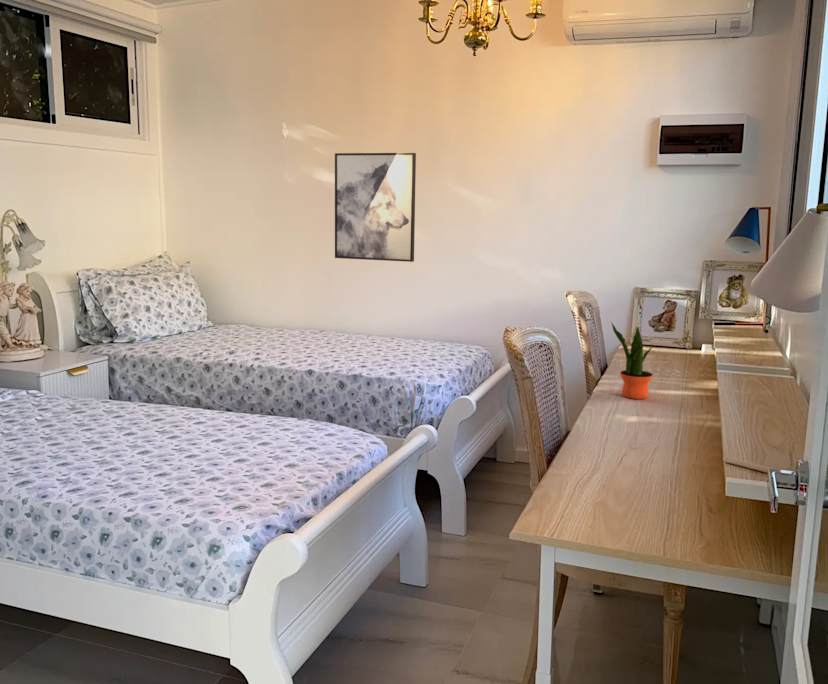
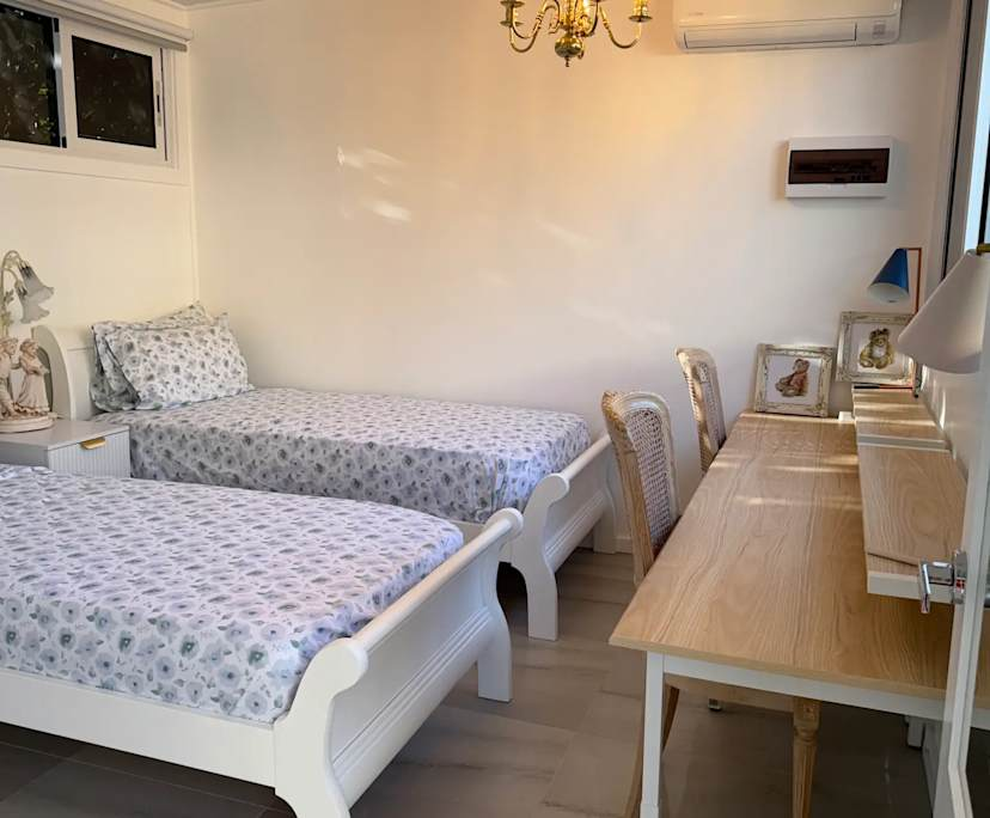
- wall art [334,152,417,263]
- potted plant [610,321,654,400]
